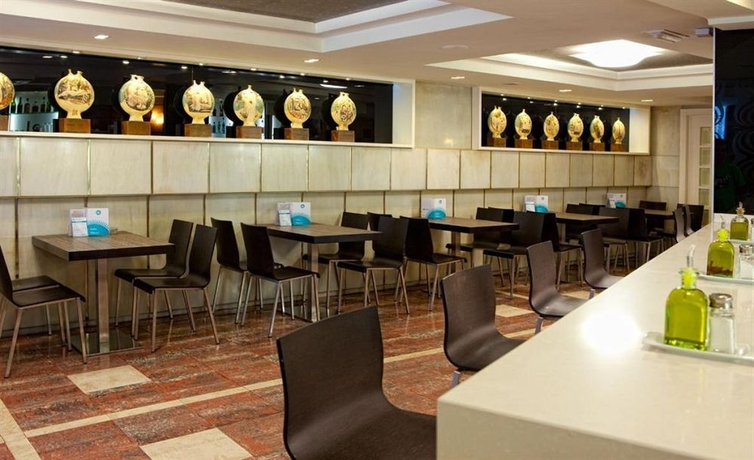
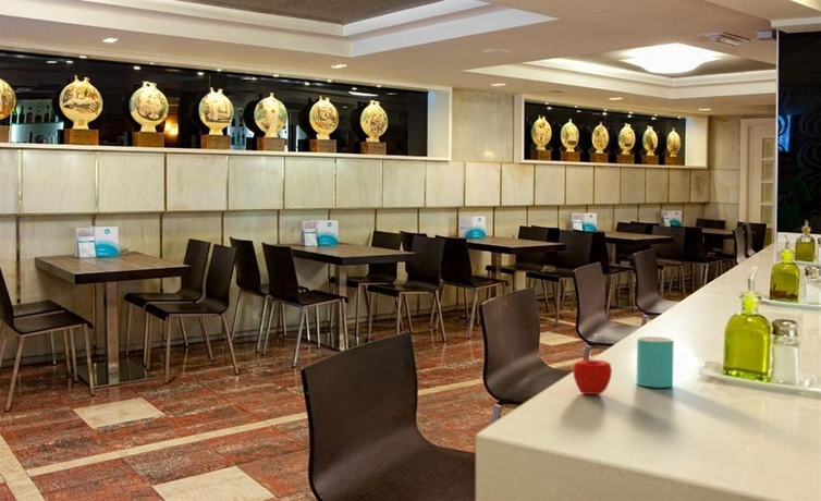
+ apple [572,358,613,395]
+ cup [636,335,675,389]
